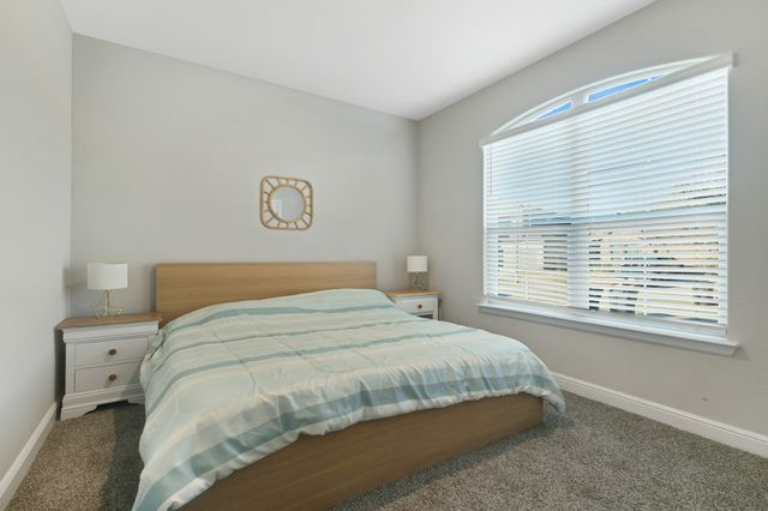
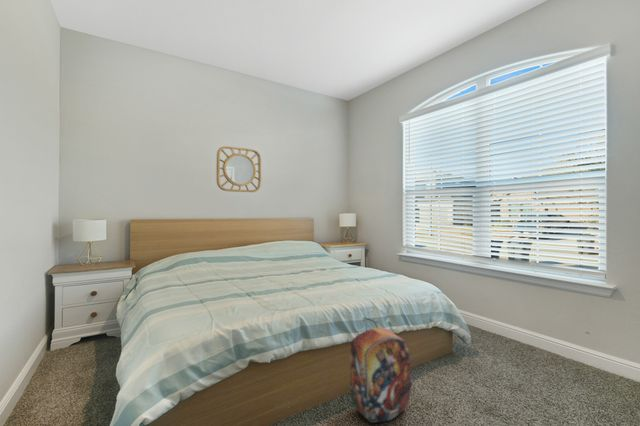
+ backpack [348,317,414,424]
